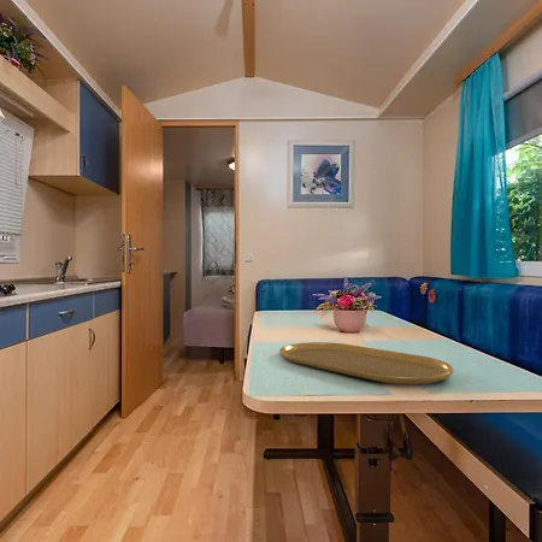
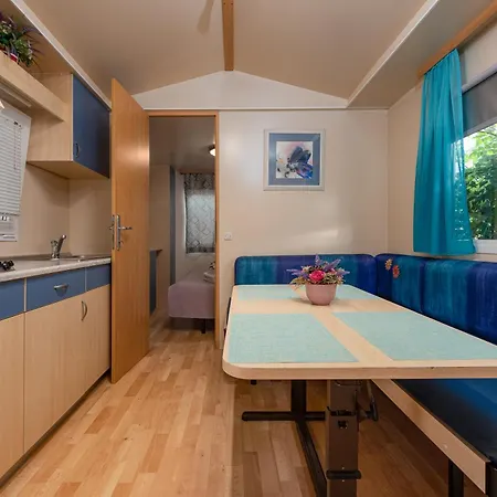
- placemat [278,341,454,385]
